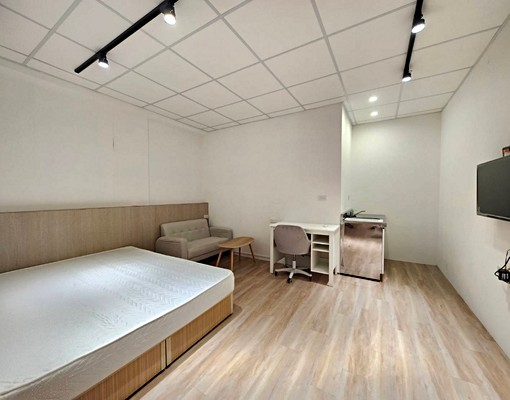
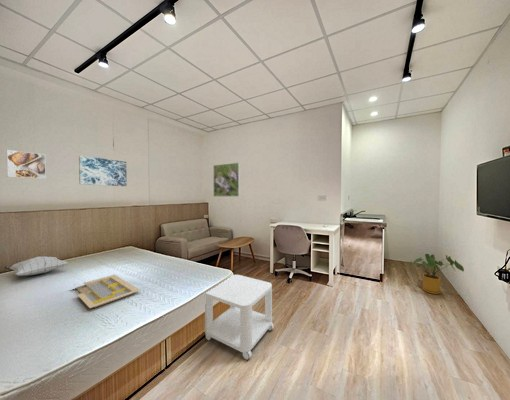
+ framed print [6,149,47,180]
+ pillow [4,255,68,276]
+ side table [204,274,275,361]
+ wall art [78,155,128,187]
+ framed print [212,162,241,197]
+ house plant [407,253,465,295]
+ serving tray [76,273,141,309]
